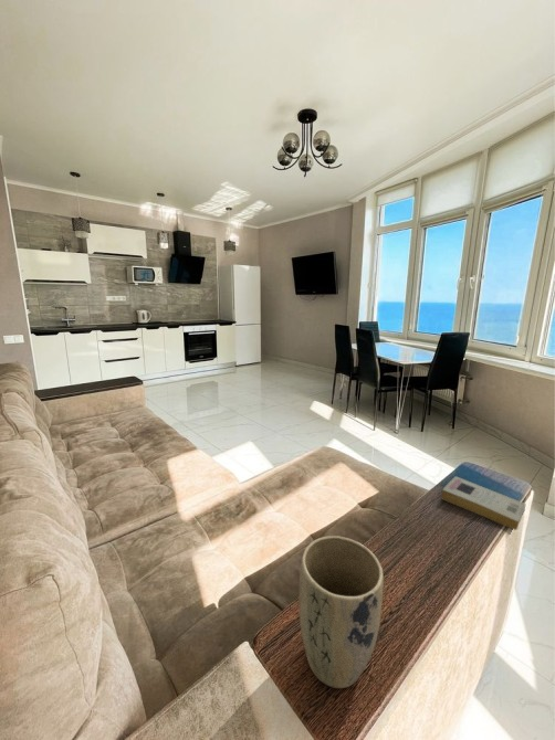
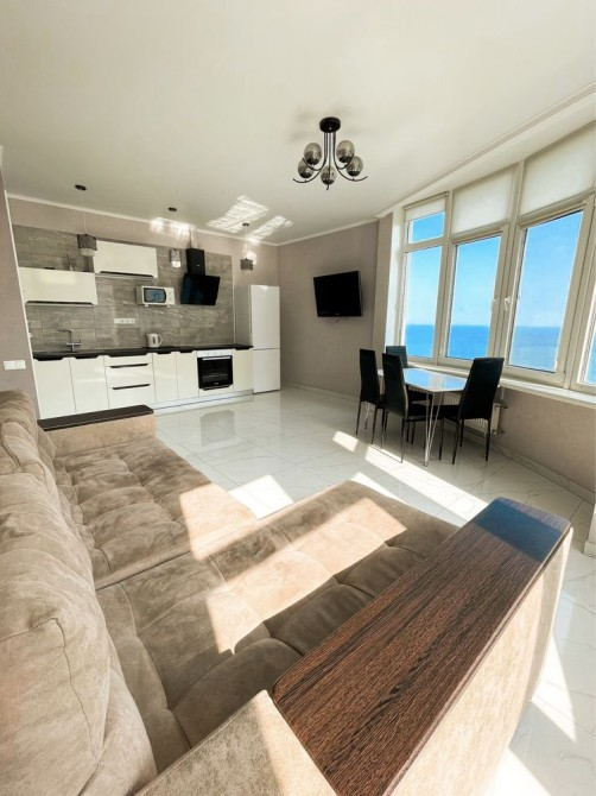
- book [440,475,527,531]
- plant pot [299,535,385,689]
